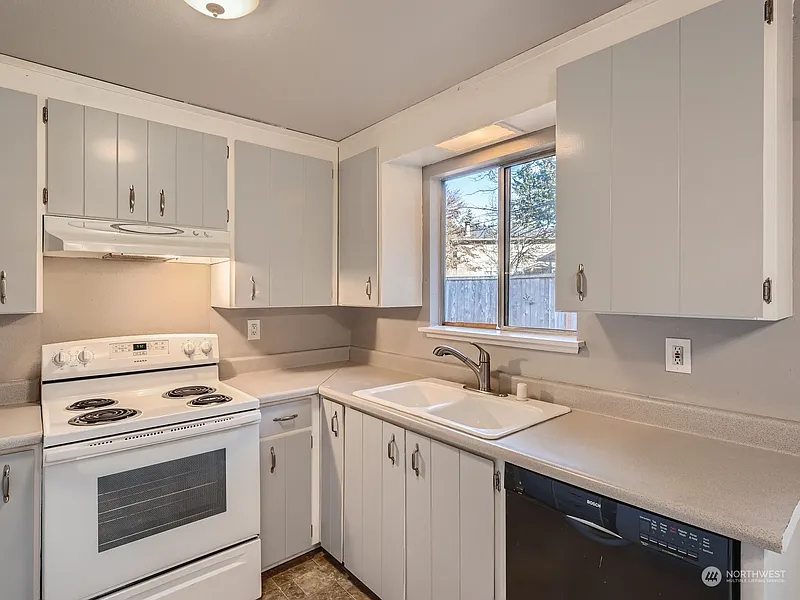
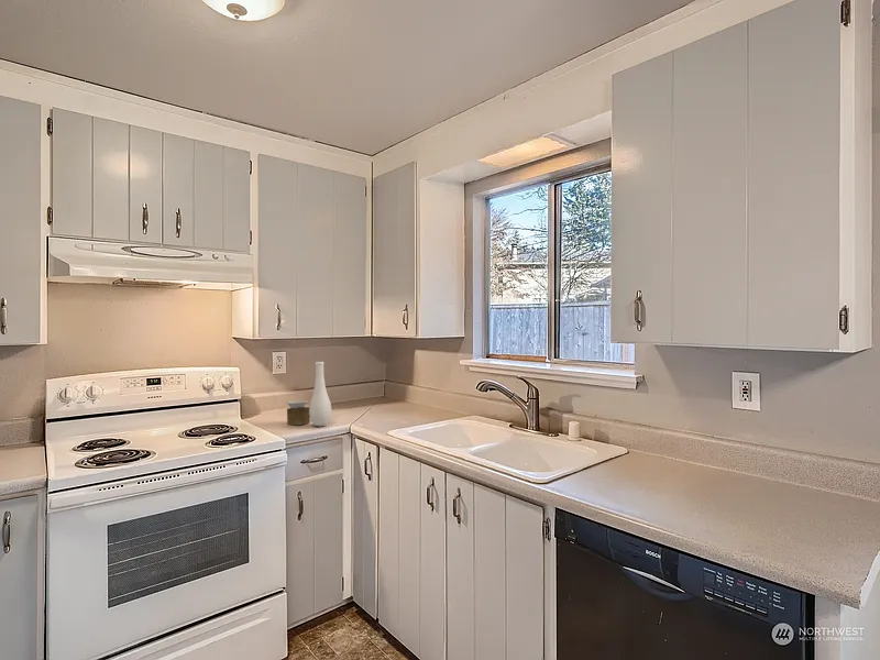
+ vase [285,361,332,427]
